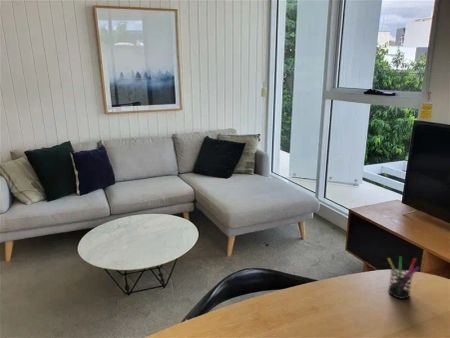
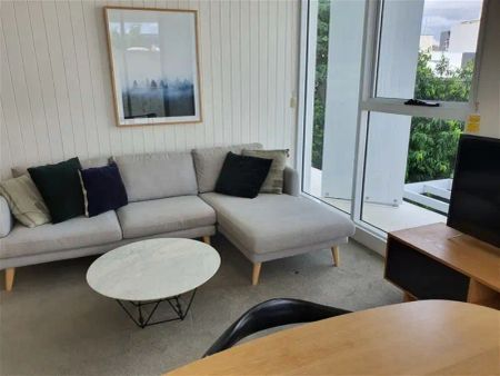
- pen holder [387,255,421,300]
